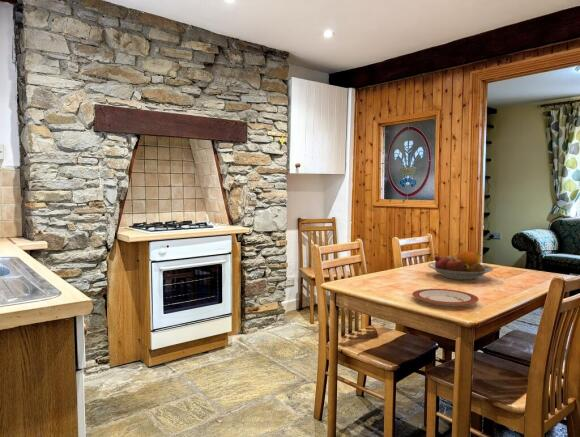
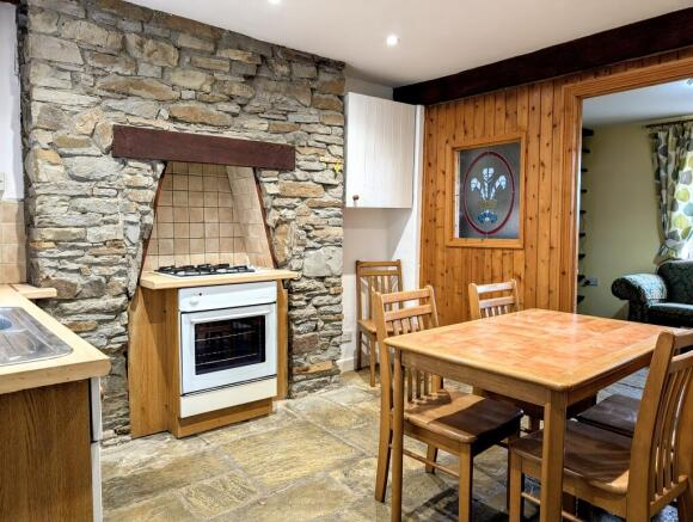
- plate [411,288,480,307]
- fruit bowl [427,250,494,281]
